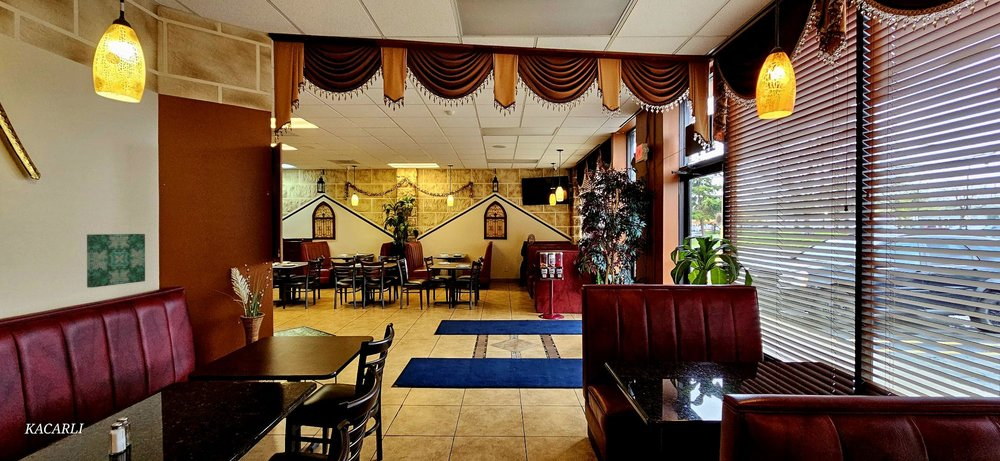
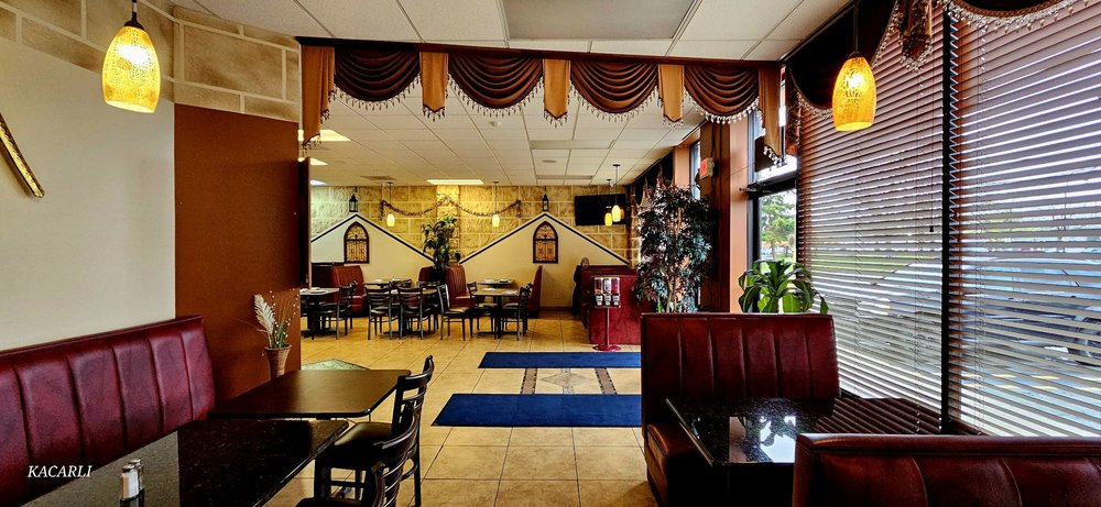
- wall art [86,233,146,289]
